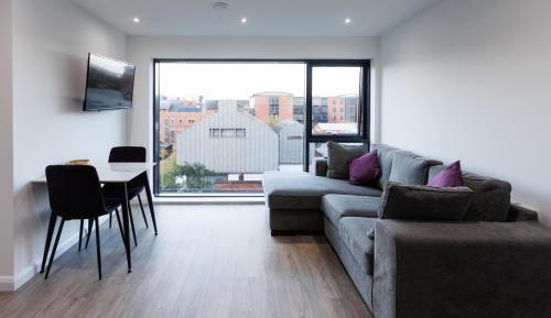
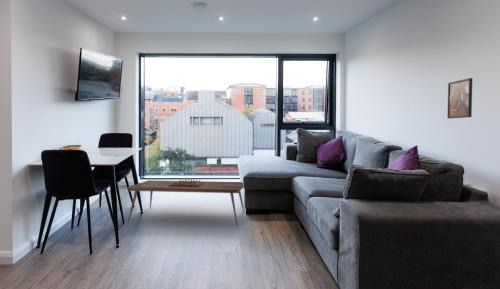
+ coffee table [126,178,245,226]
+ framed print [446,77,473,119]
